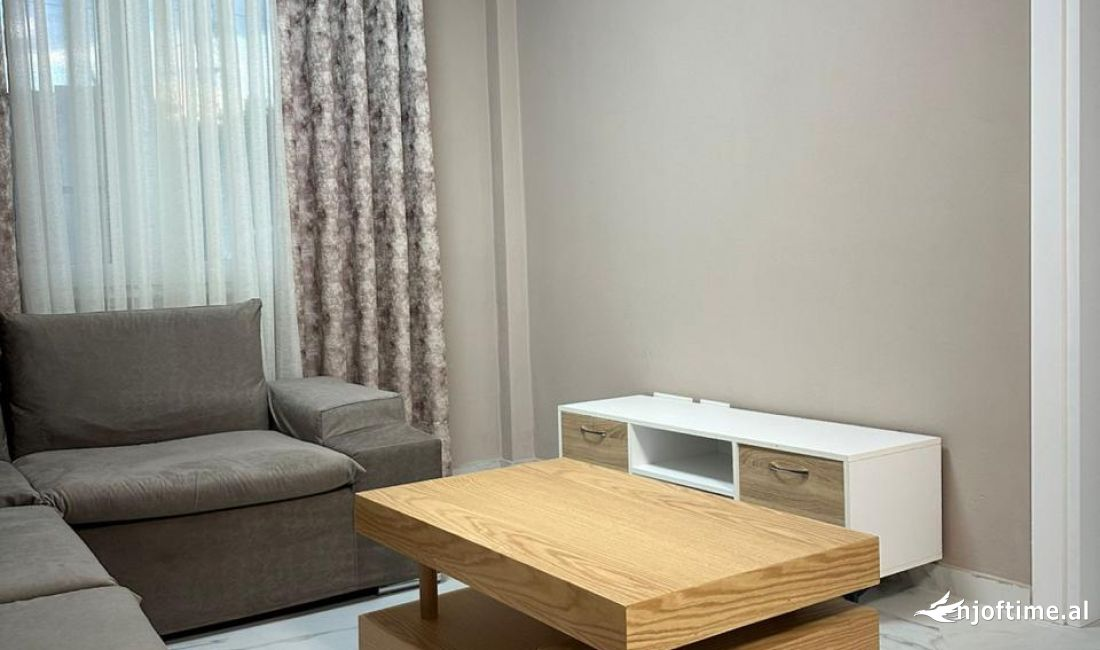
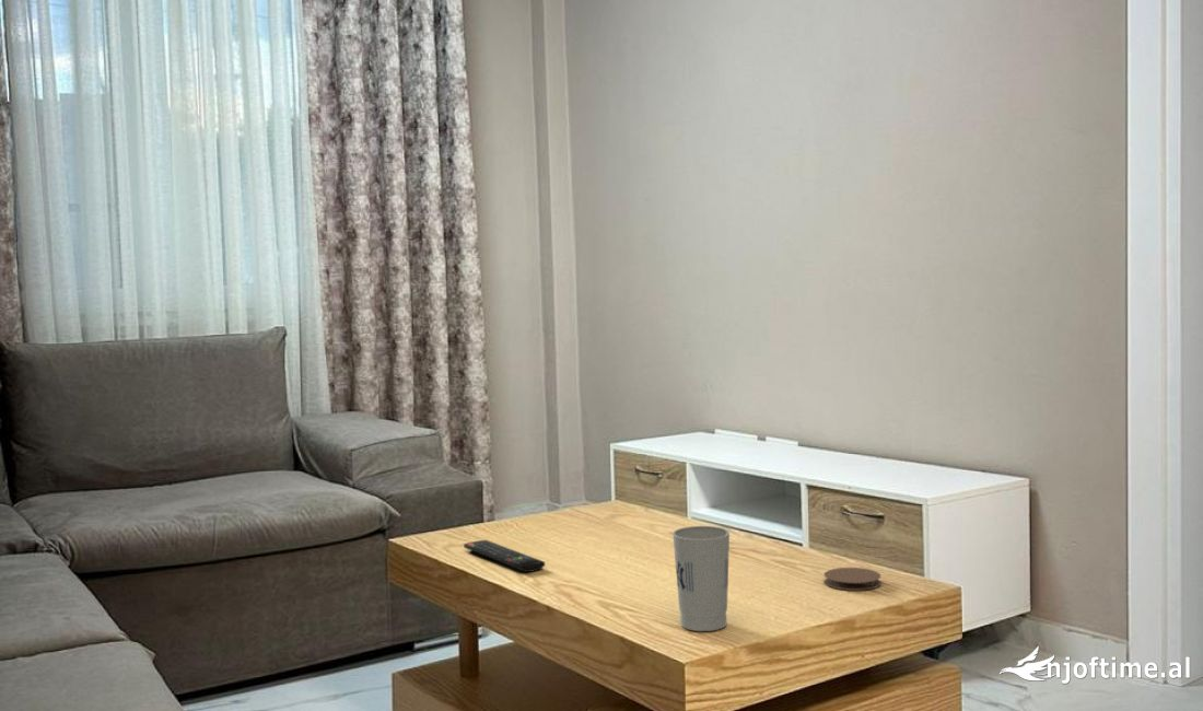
+ coaster [822,567,883,592]
+ cup [671,525,731,632]
+ remote control [463,539,546,573]
